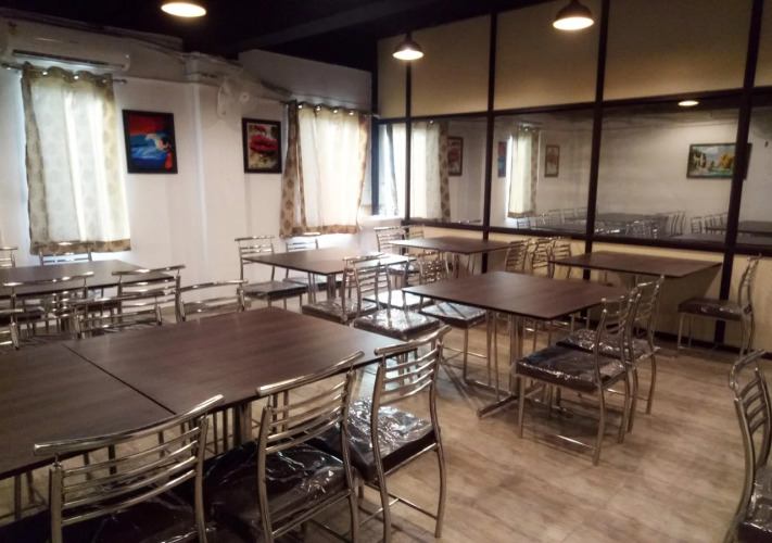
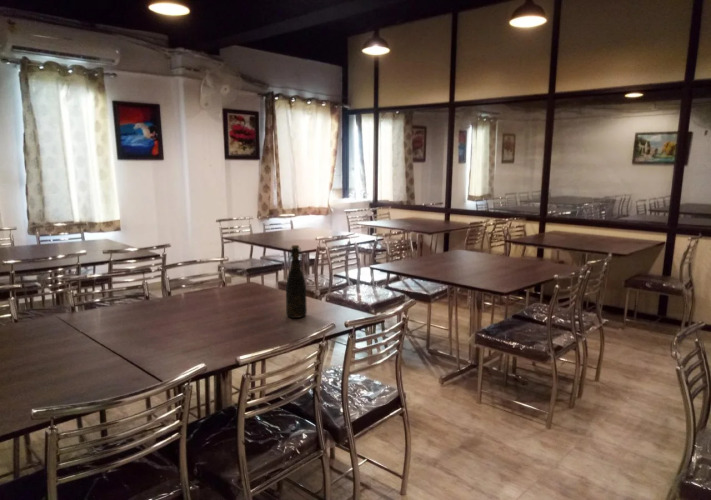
+ bottle [285,244,308,319]
